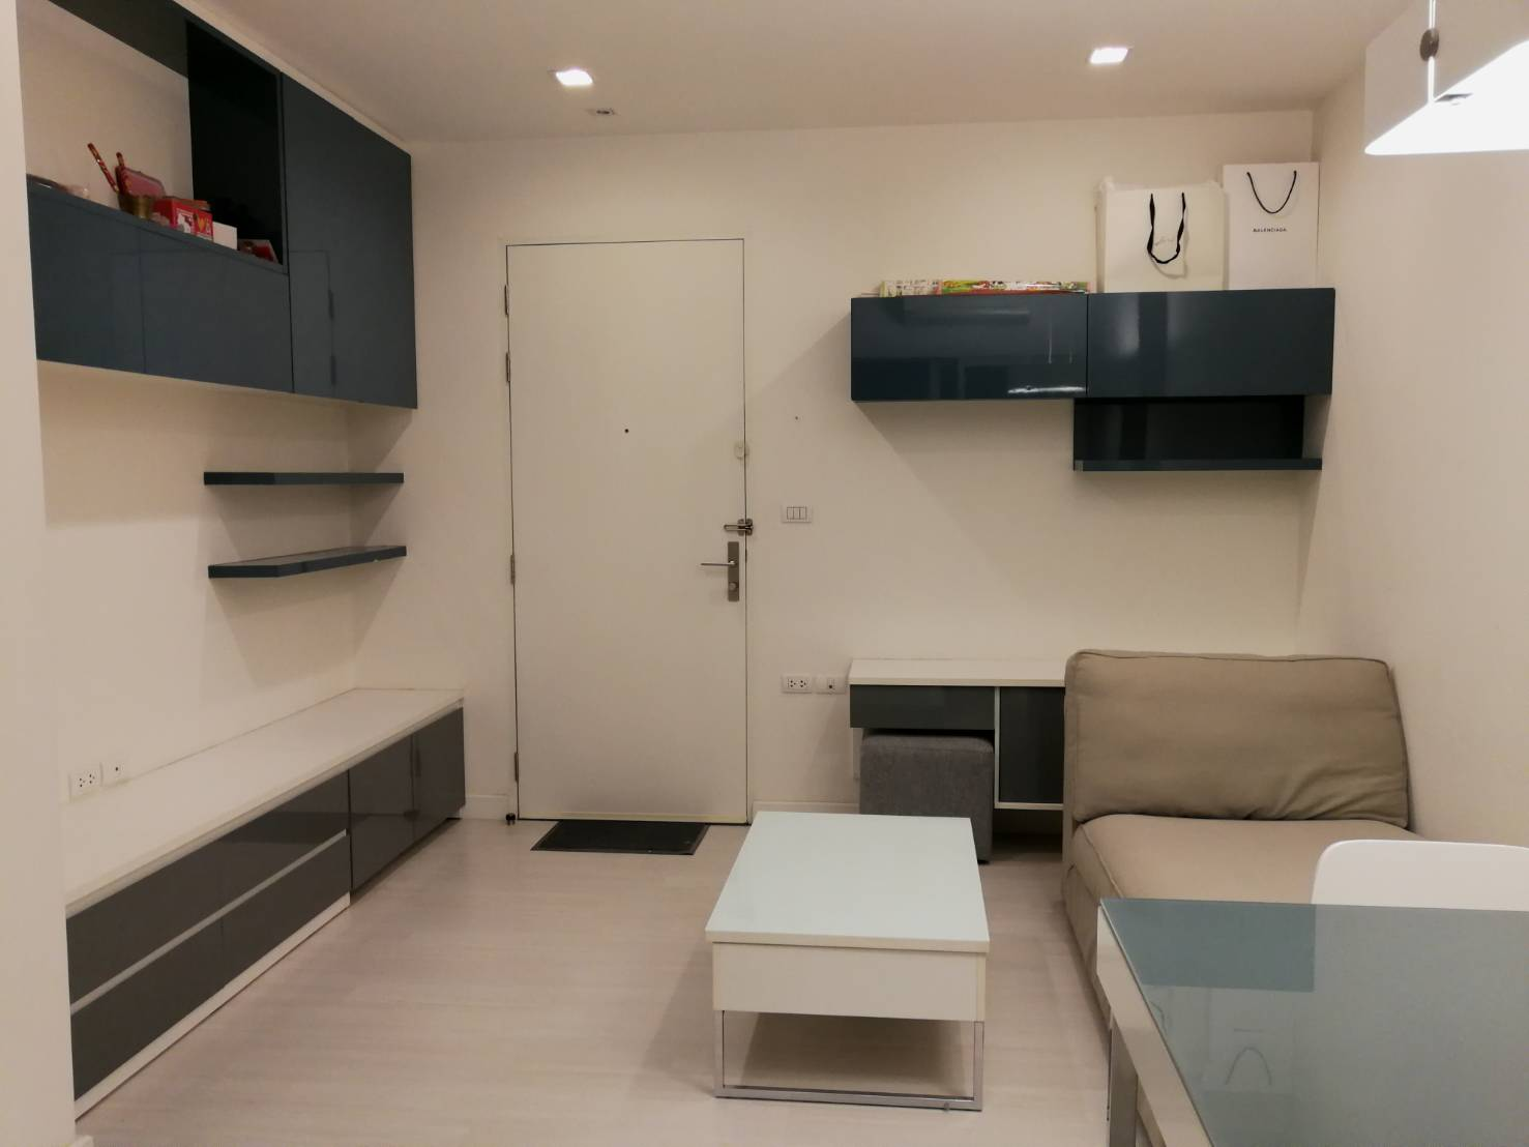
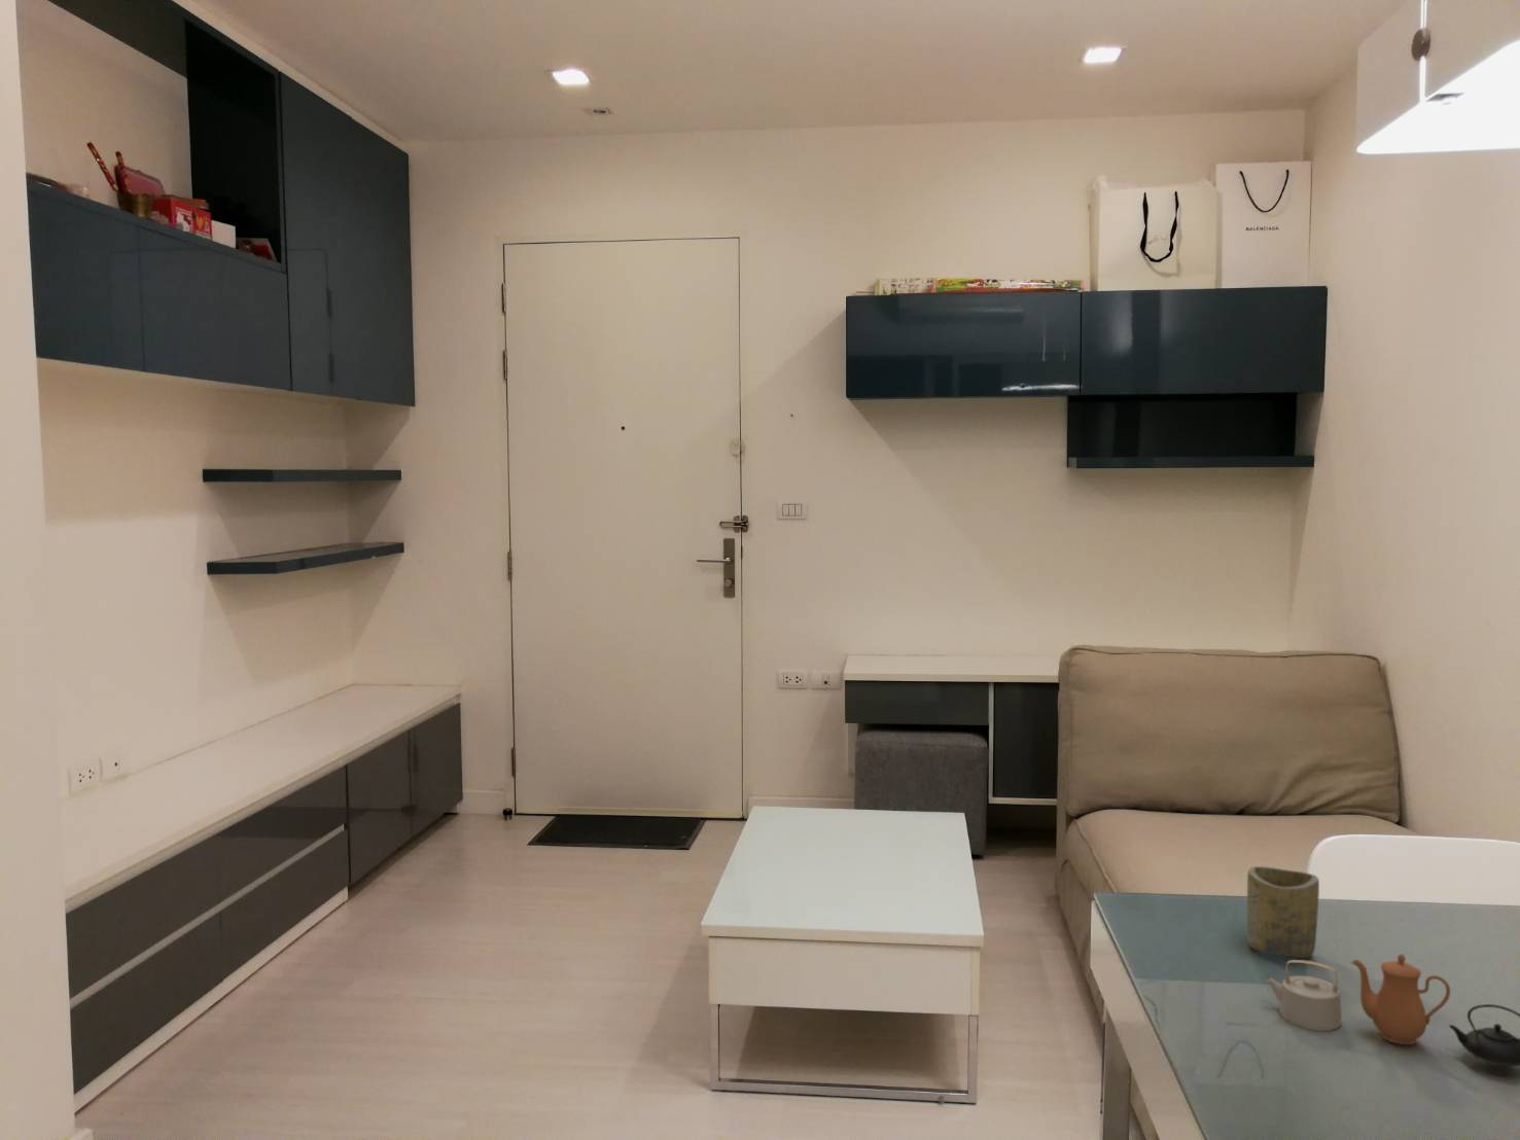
+ teapot [1265,953,1520,1067]
+ cup [1246,866,1320,959]
